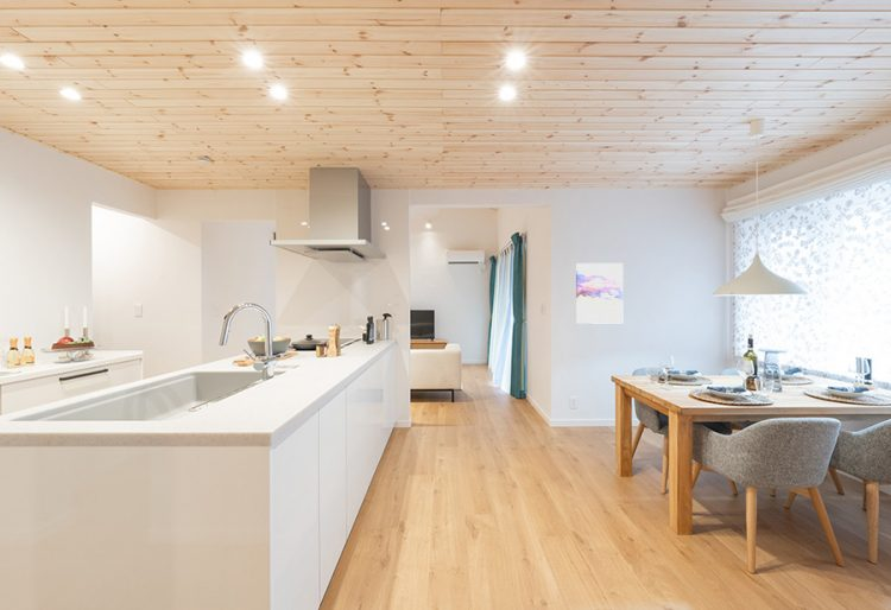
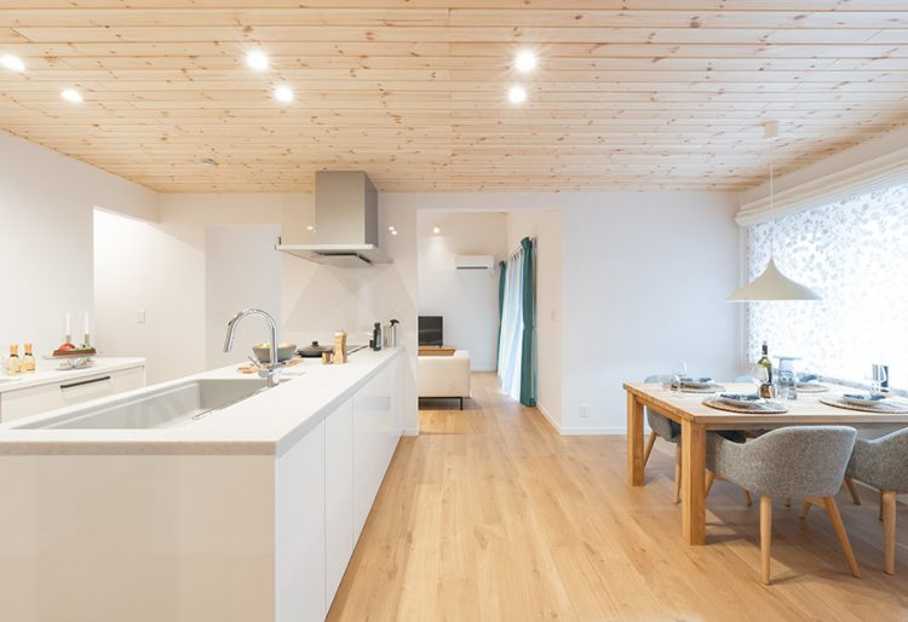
- wall art [575,262,624,325]
